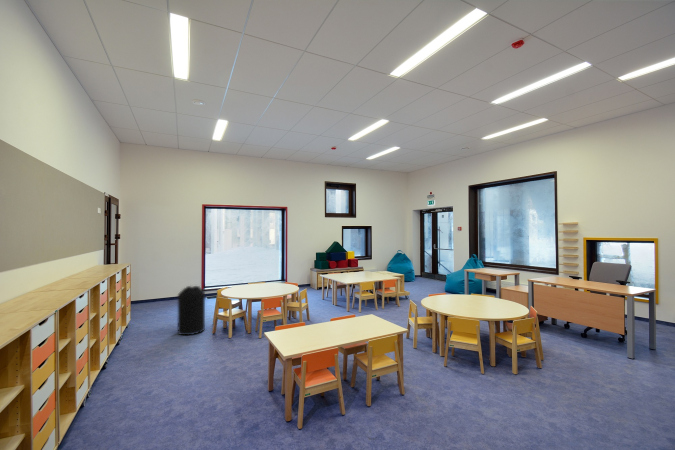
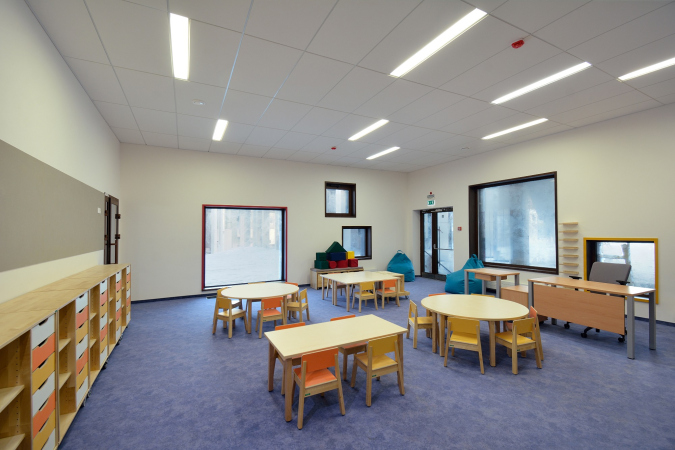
- trash can [177,285,206,336]
